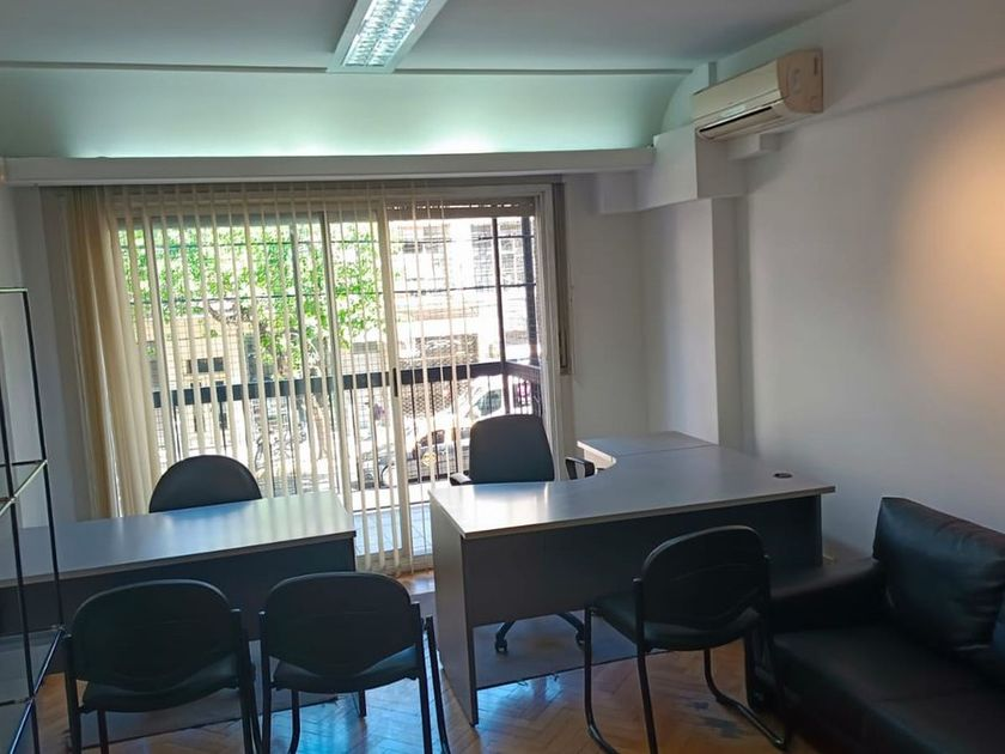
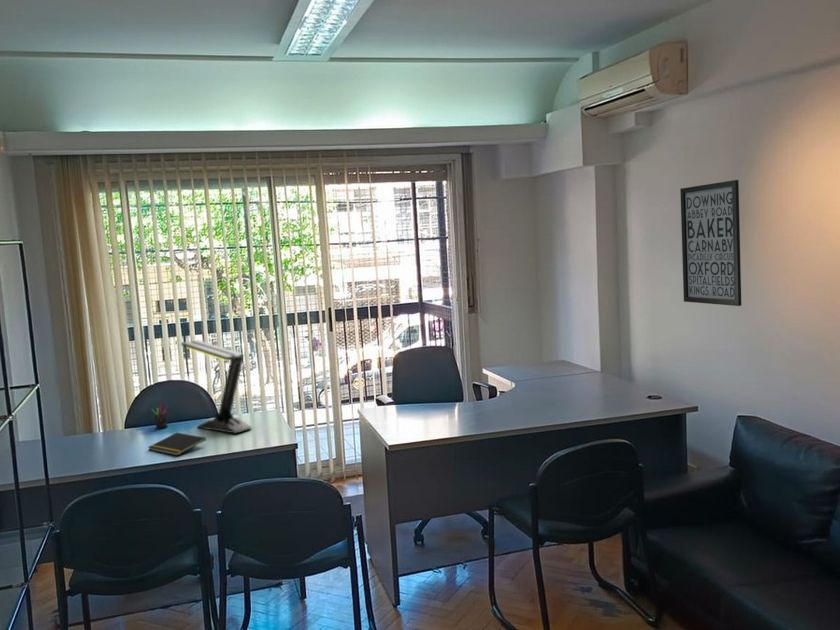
+ pen holder [150,402,169,430]
+ notepad [148,432,207,456]
+ desk lamp [180,339,253,435]
+ wall art [679,179,742,307]
